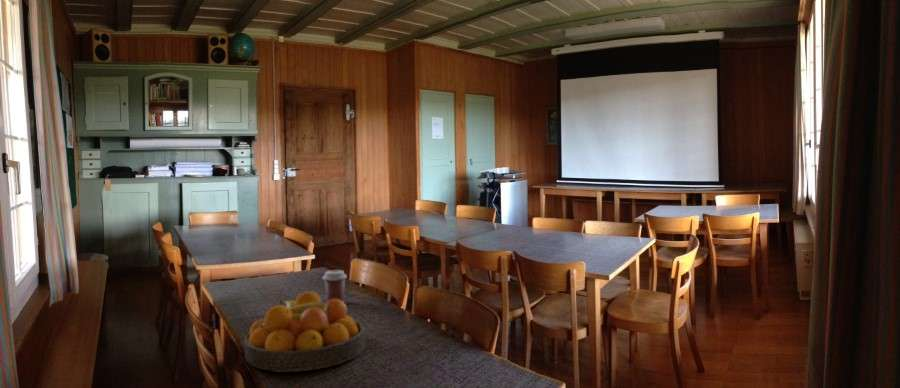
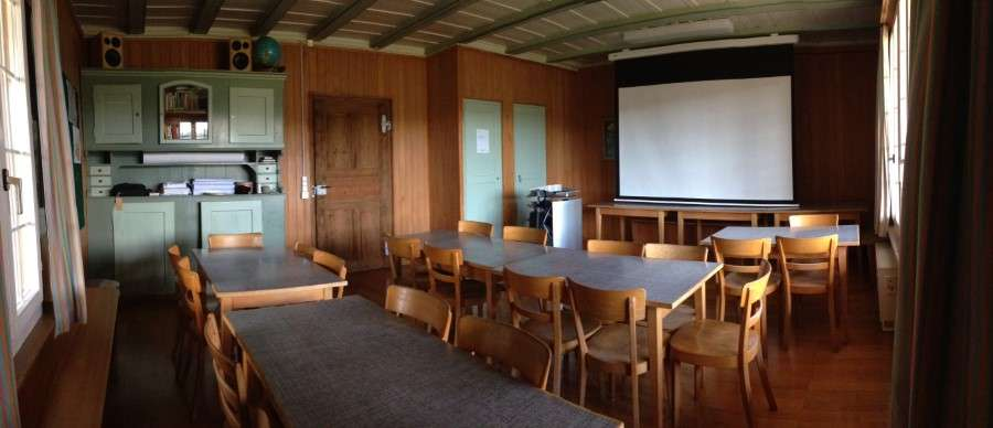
- fruit bowl [243,290,366,373]
- coffee cup [321,269,348,303]
